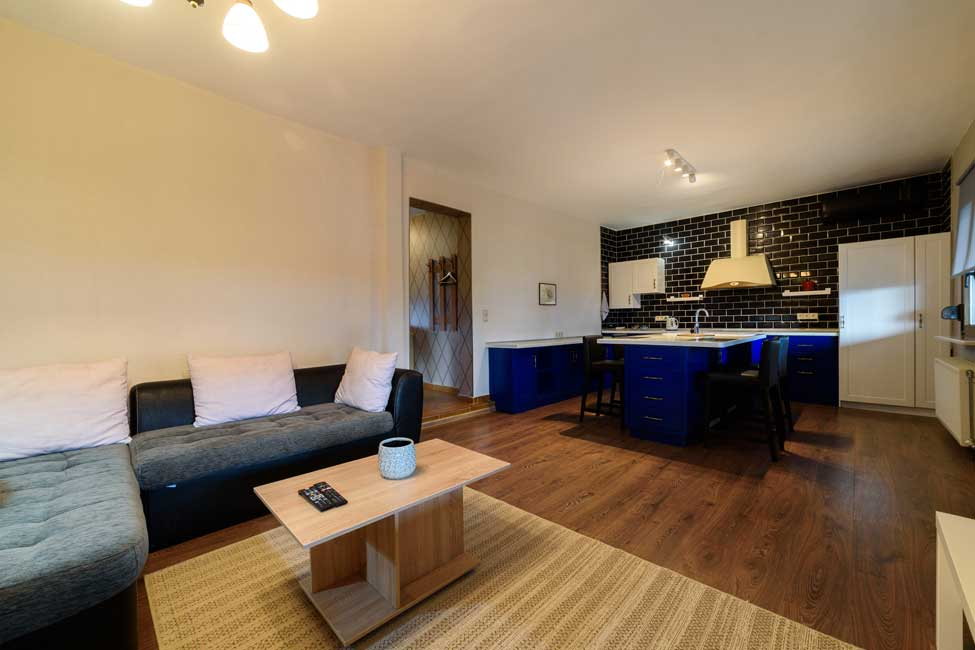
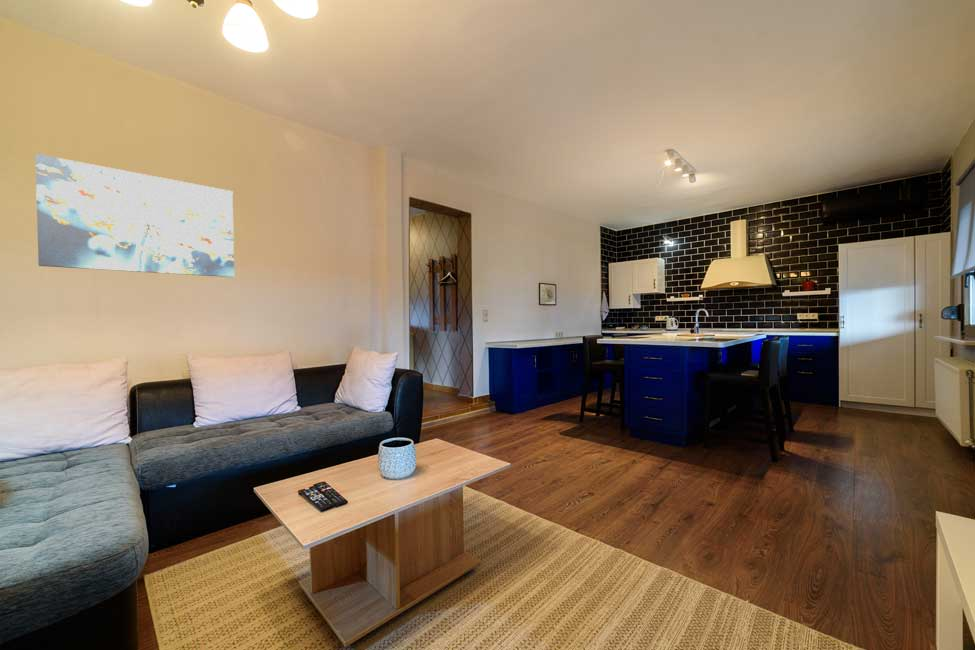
+ wall art [34,153,235,278]
